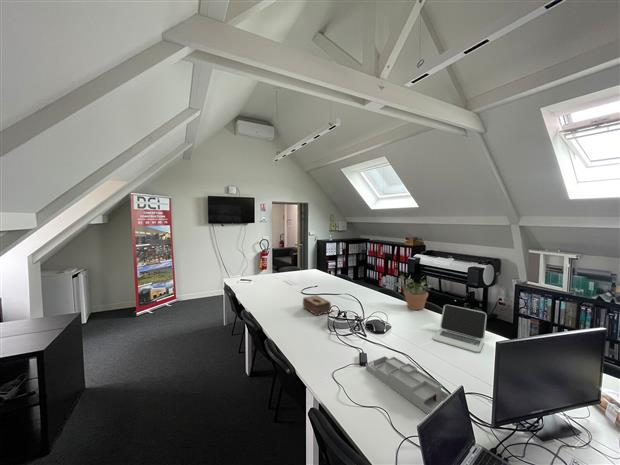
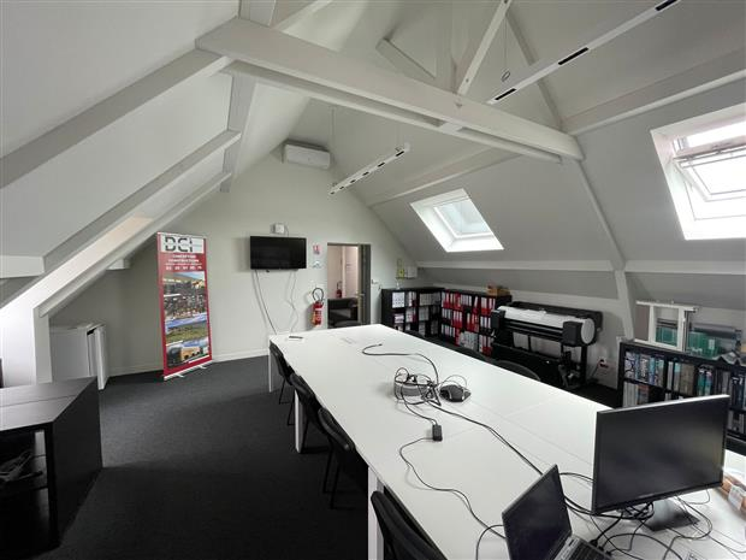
- tissue box [302,294,332,317]
- desk organizer [365,355,450,415]
- laptop [432,304,488,354]
- potted plant [395,274,431,311]
